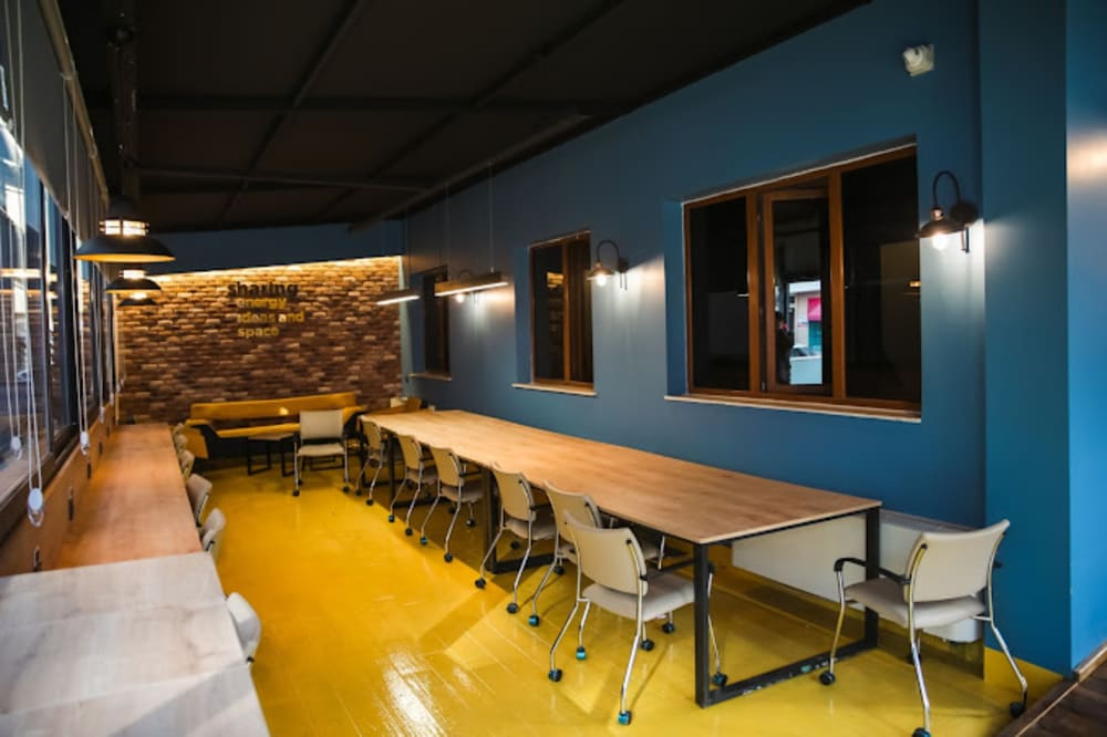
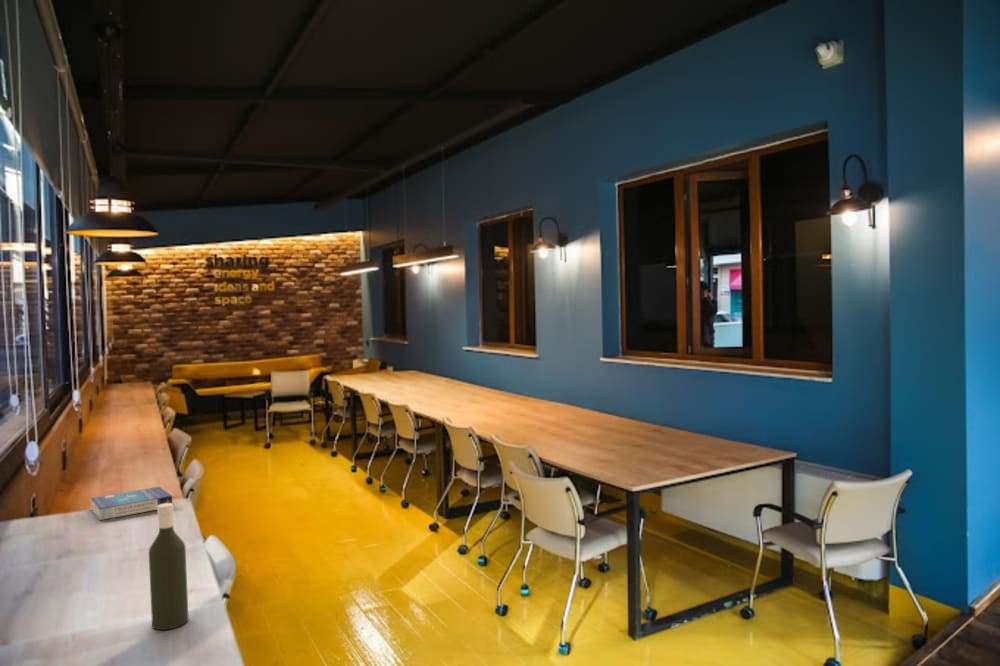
+ bottle [148,503,190,631]
+ book [89,486,173,521]
